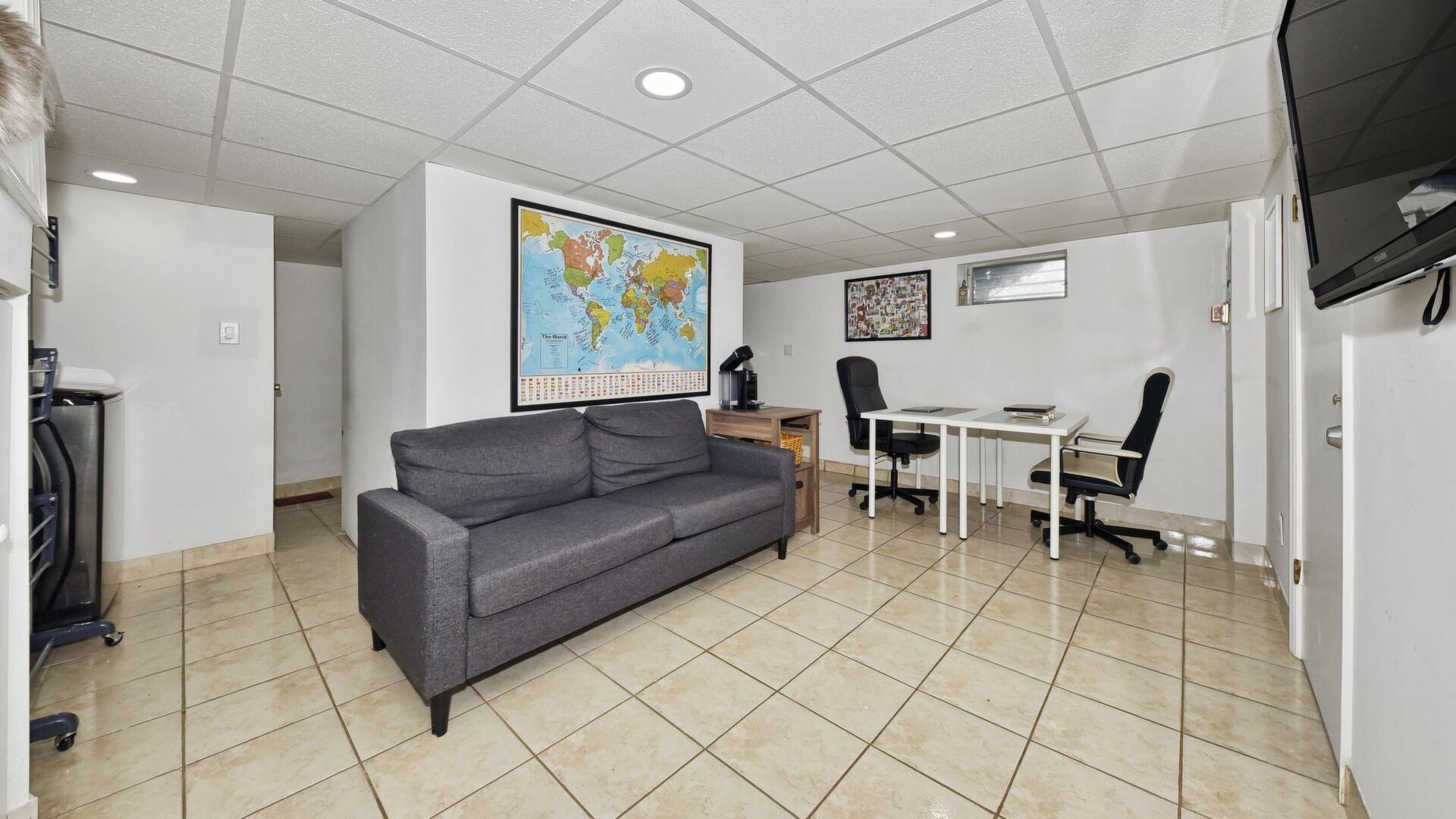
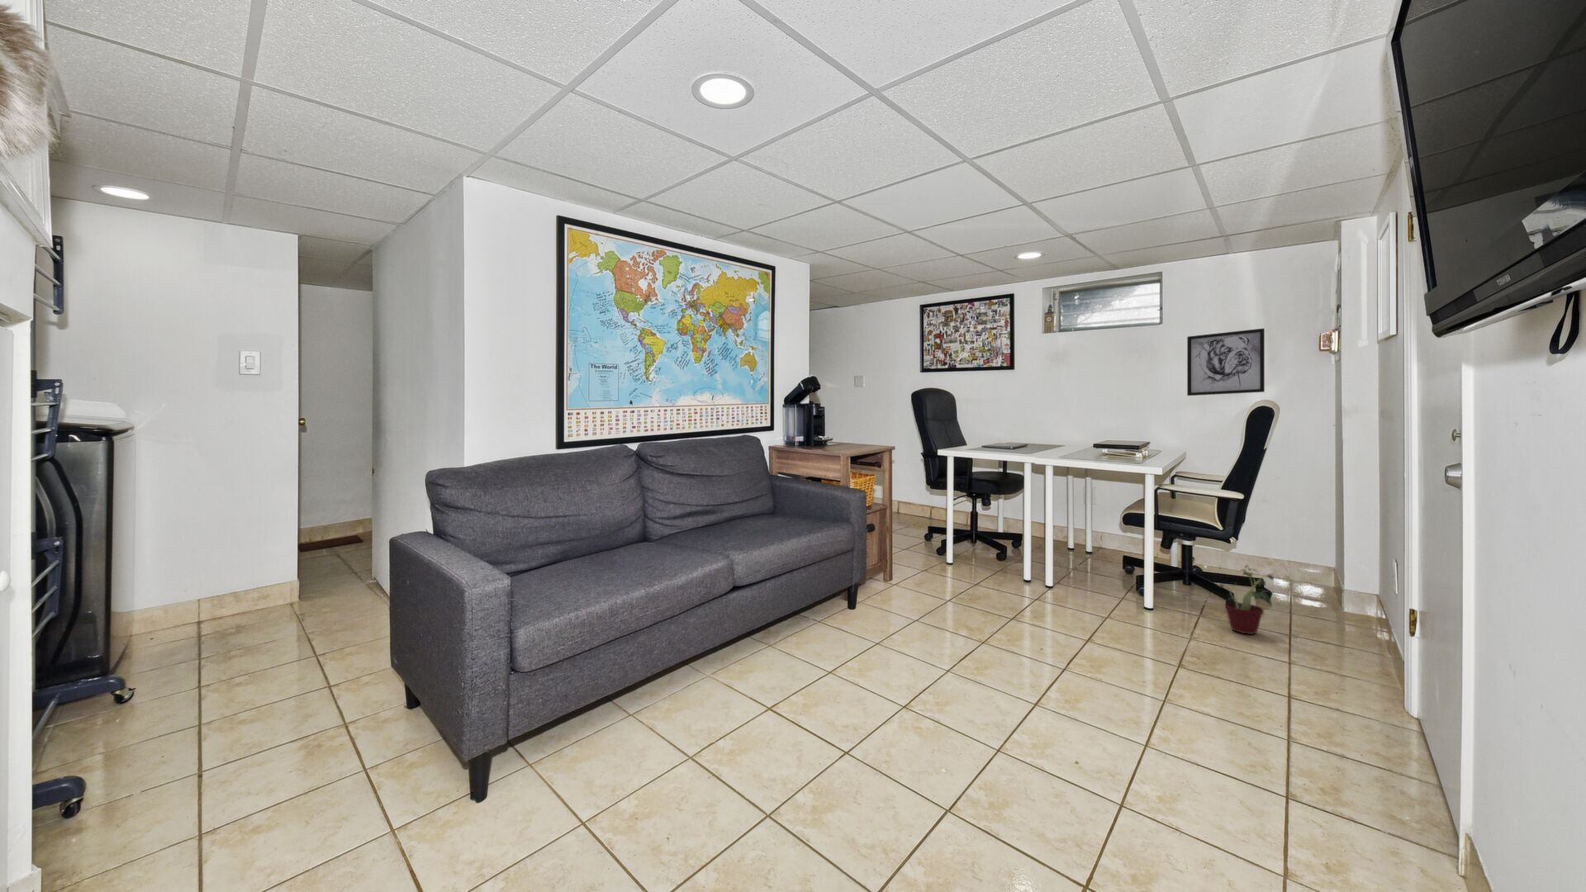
+ wall art [1186,328,1266,396]
+ potted plant [1216,564,1281,635]
